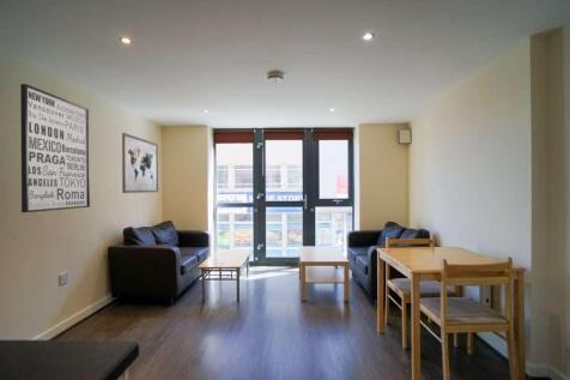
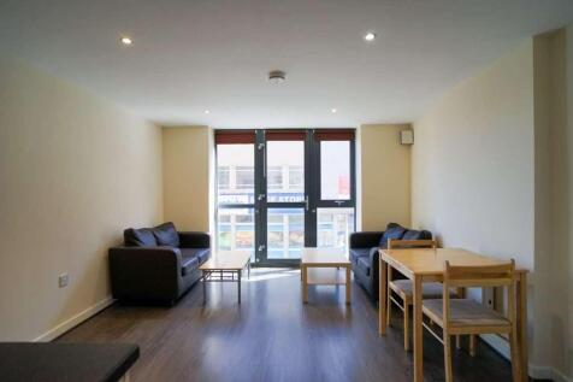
- wall art [19,83,91,213]
- wall art [121,132,159,194]
